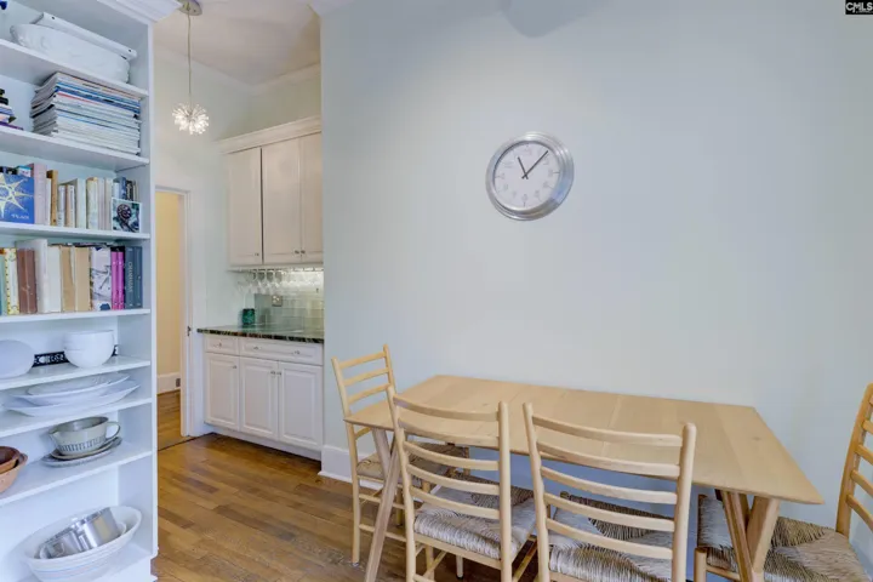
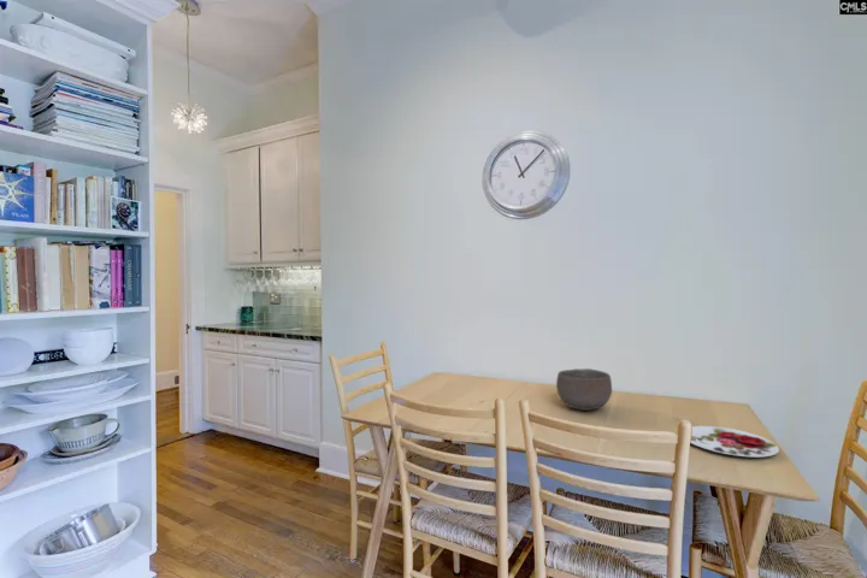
+ bowl [555,367,613,412]
+ plate [689,425,780,458]
